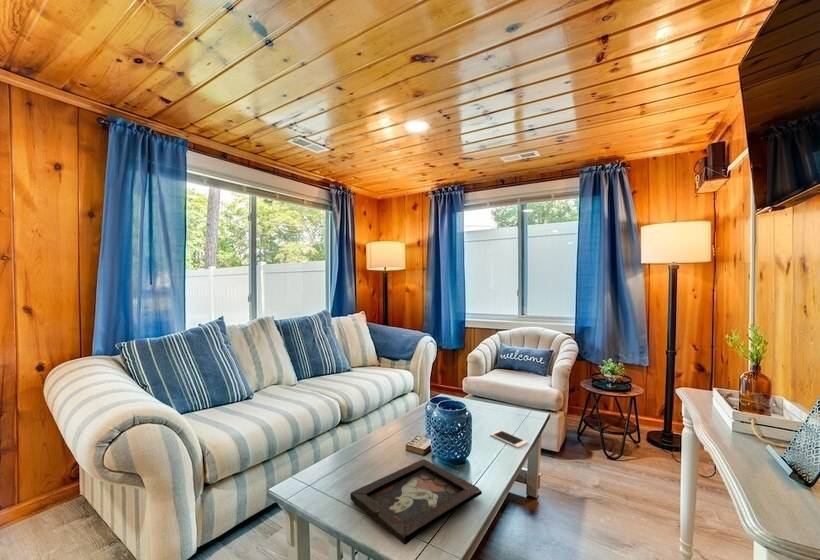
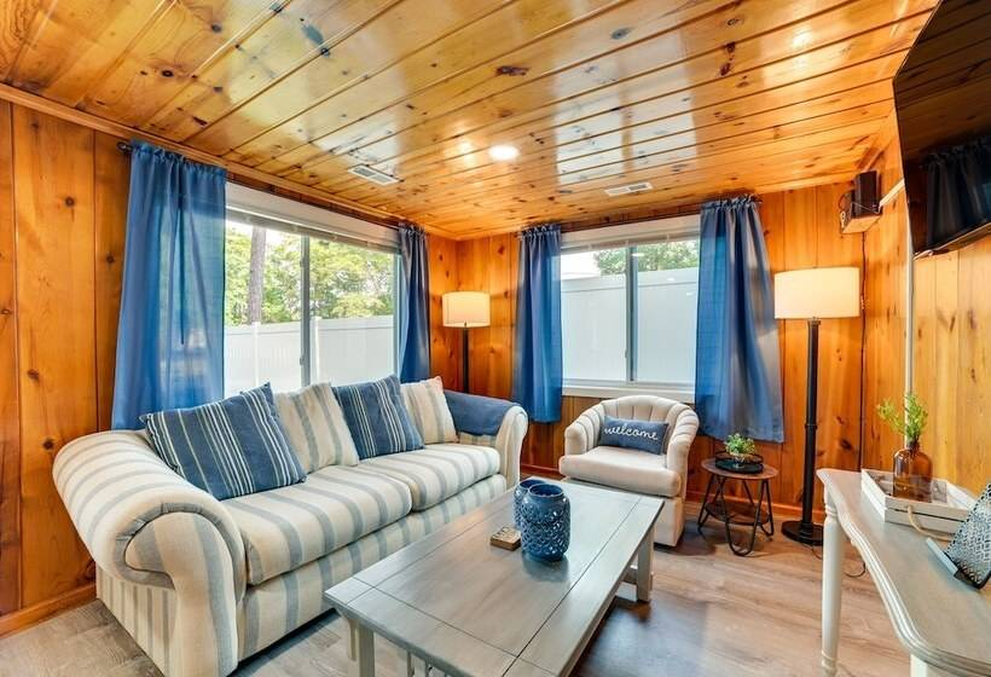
- decorative tray [349,458,483,546]
- cell phone [489,429,529,449]
